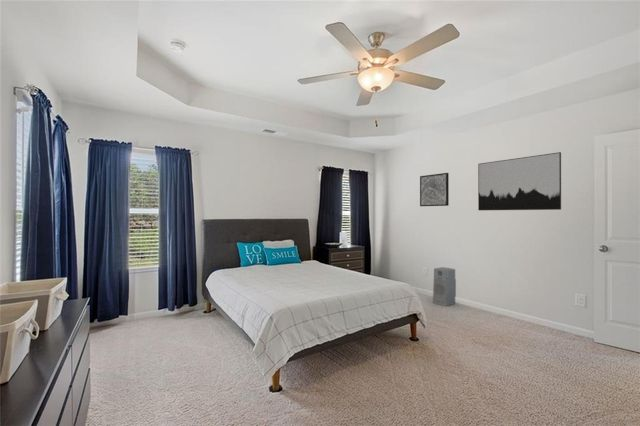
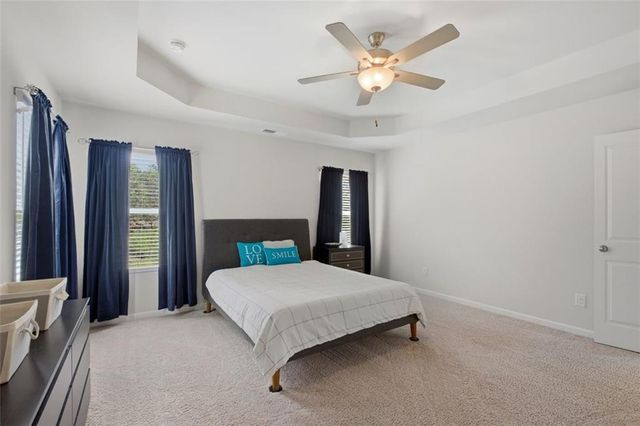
- wall art [477,151,562,211]
- wall art [419,172,450,207]
- air purifier [432,266,457,307]
